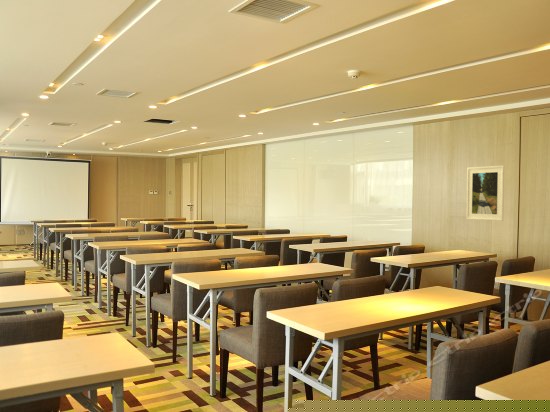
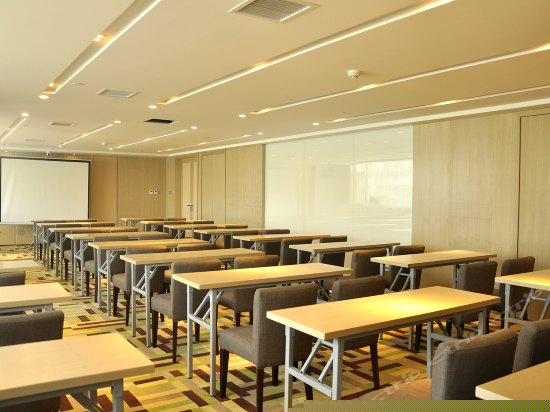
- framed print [465,165,505,222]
